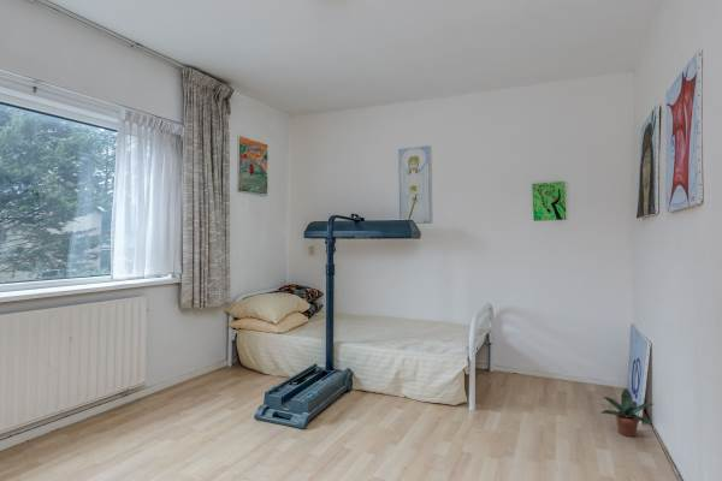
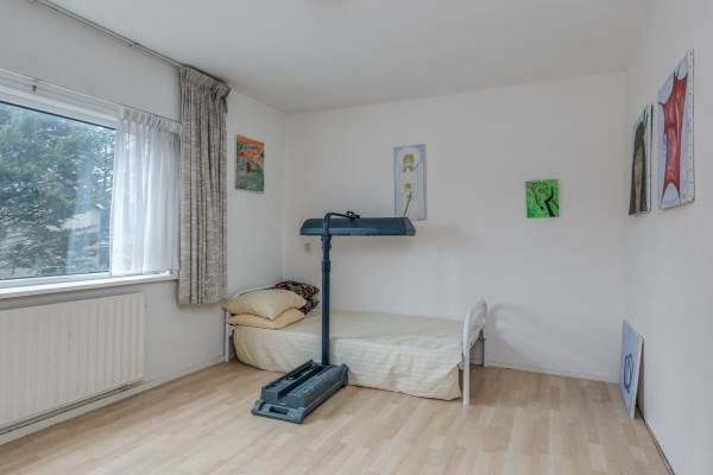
- potted plant [600,387,655,438]
